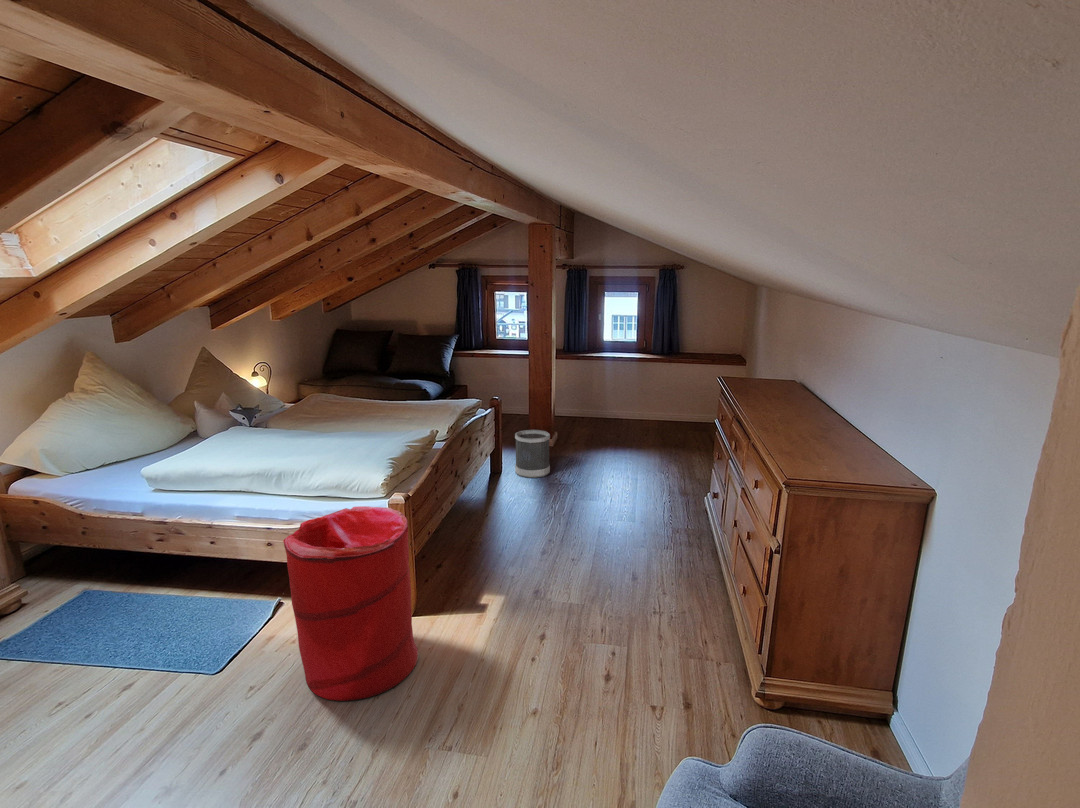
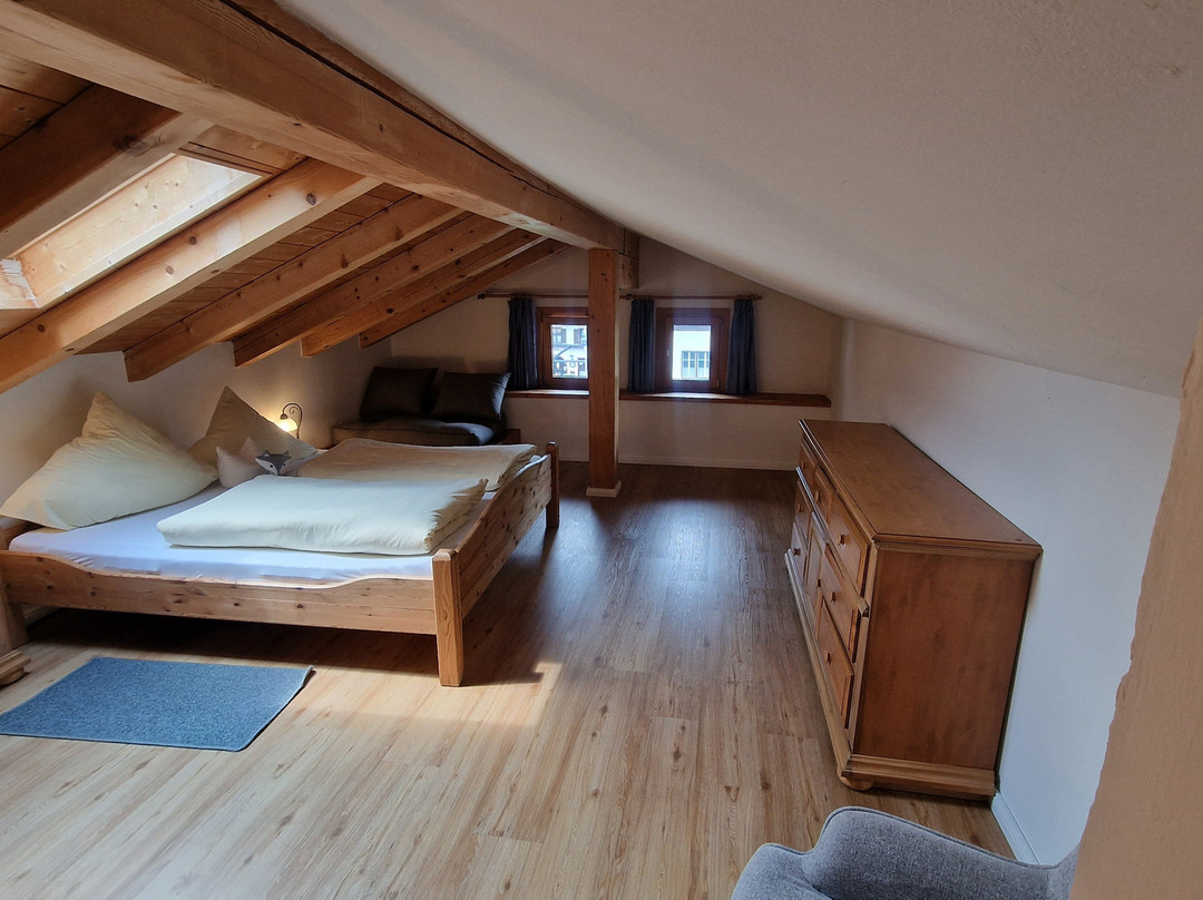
- wastebasket [514,429,551,479]
- laundry hamper [282,505,420,702]
